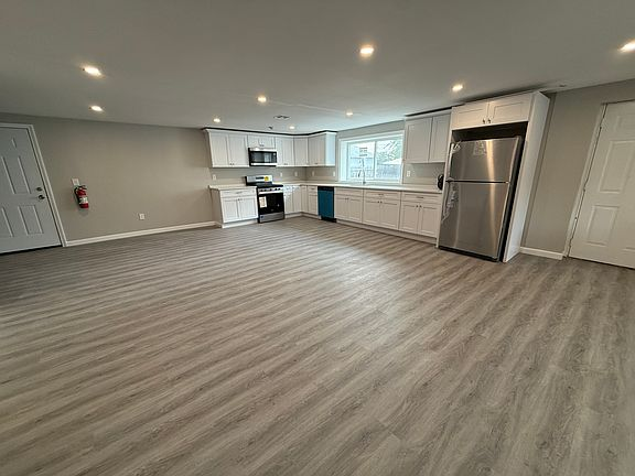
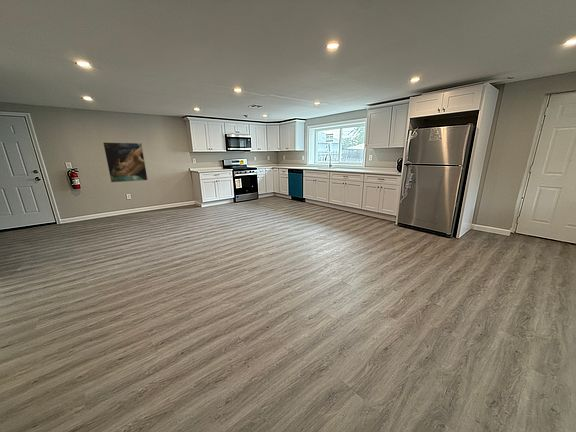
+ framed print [102,141,149,183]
